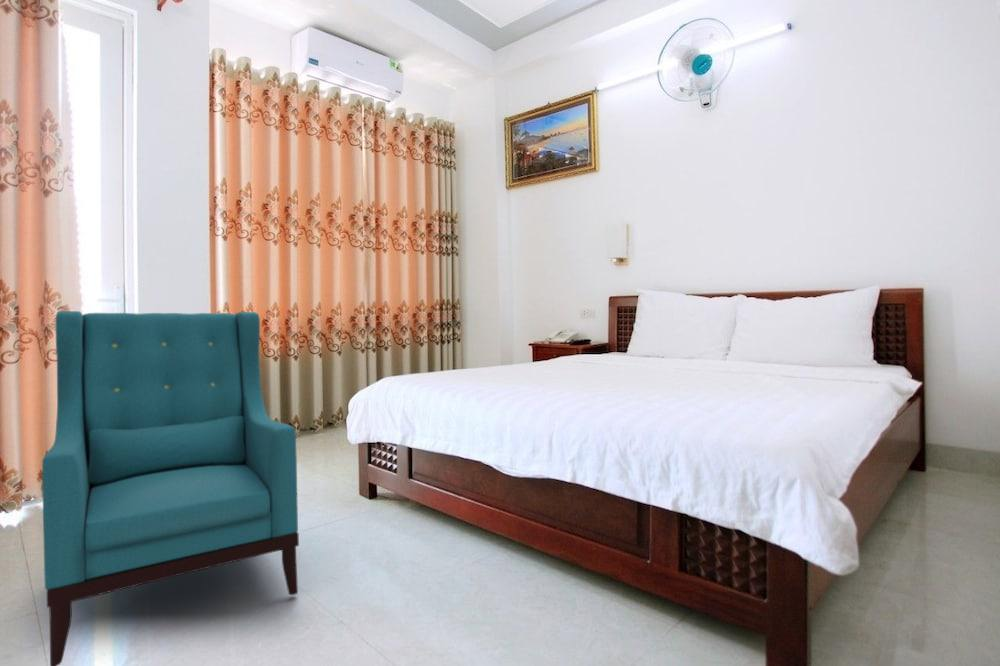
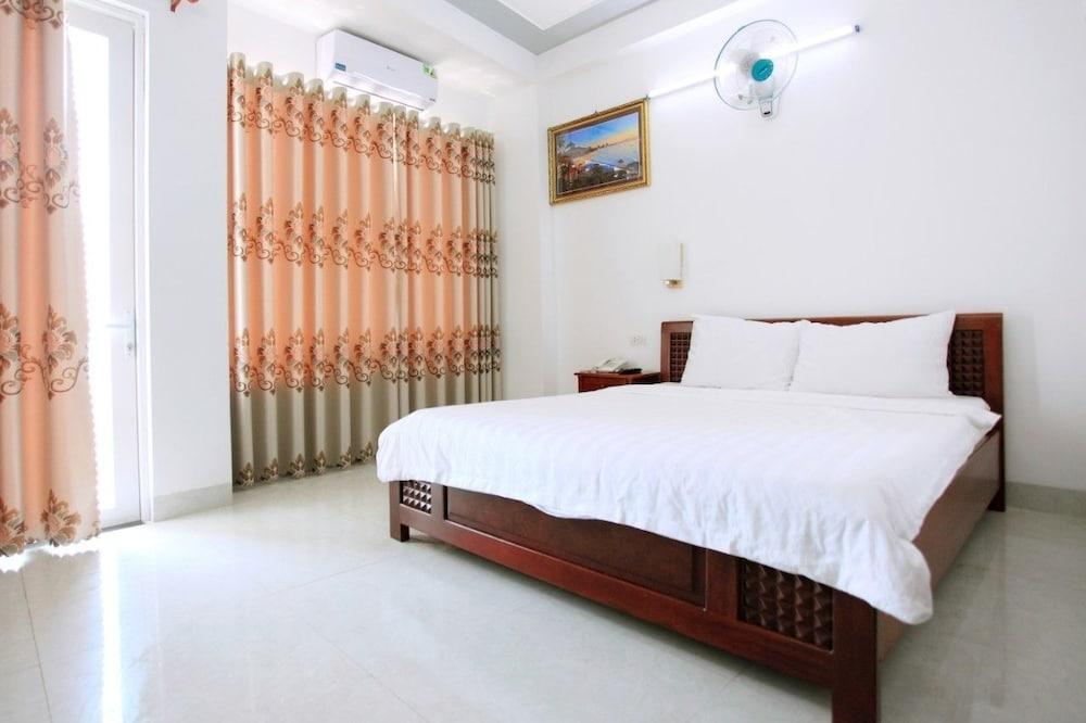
- armchair [41,310,300,666]
